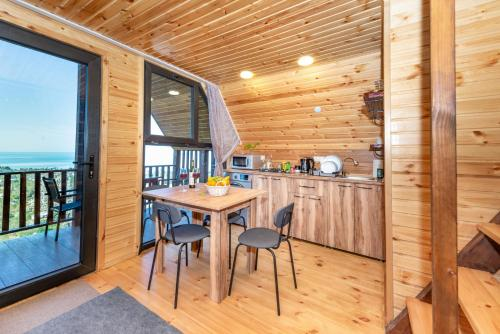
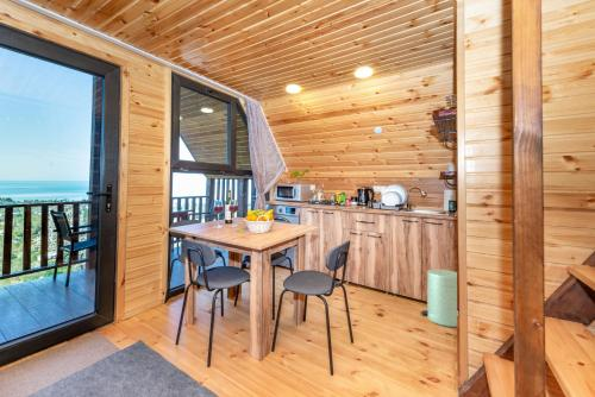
+ trash can [420,269,459,328]
